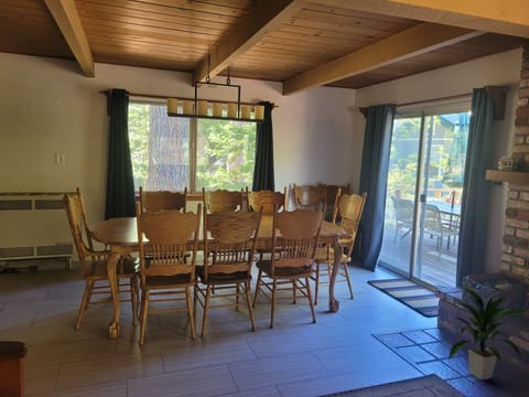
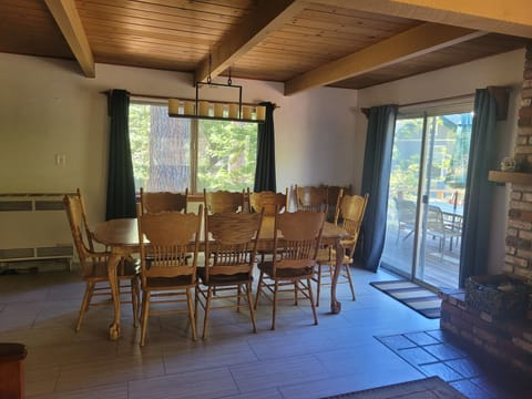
- indoor plant [447,286,529,382]
